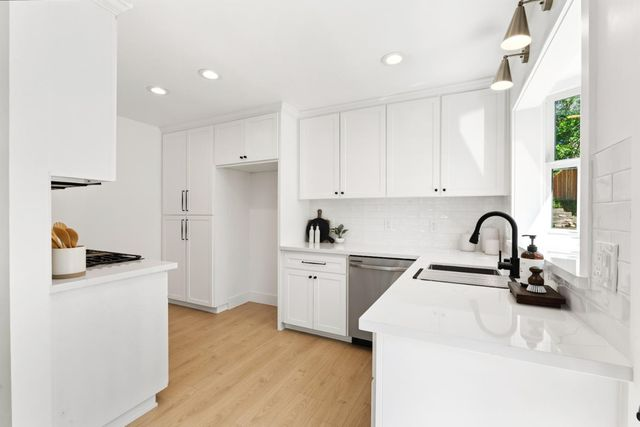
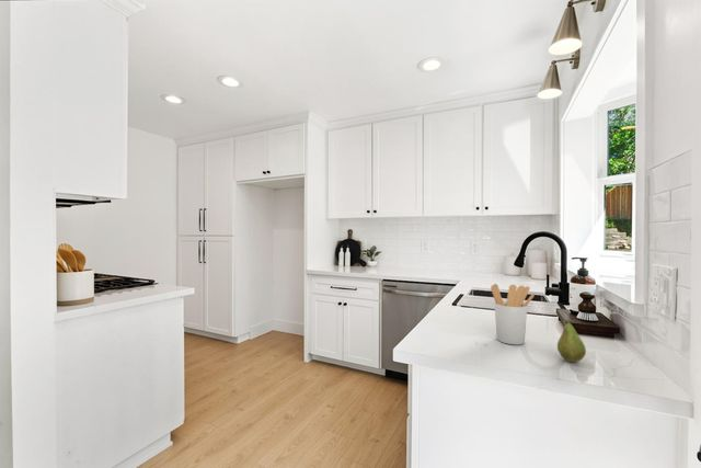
+ utensil holder [490,283,535,345]
+ fruit [556,317,587,363]
